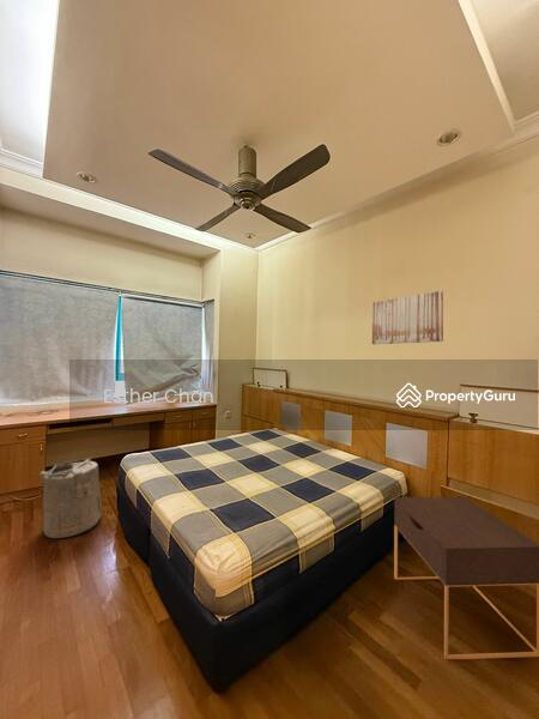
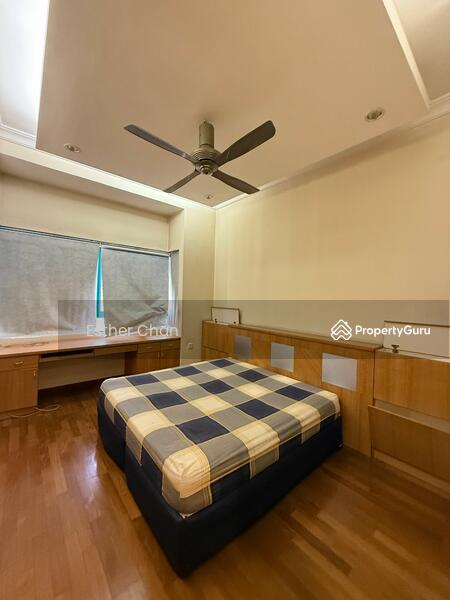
- laundry hamper [38,458,102,539]
- wall art [371,290,444,345]
- nightstand [393,496,539,660]
